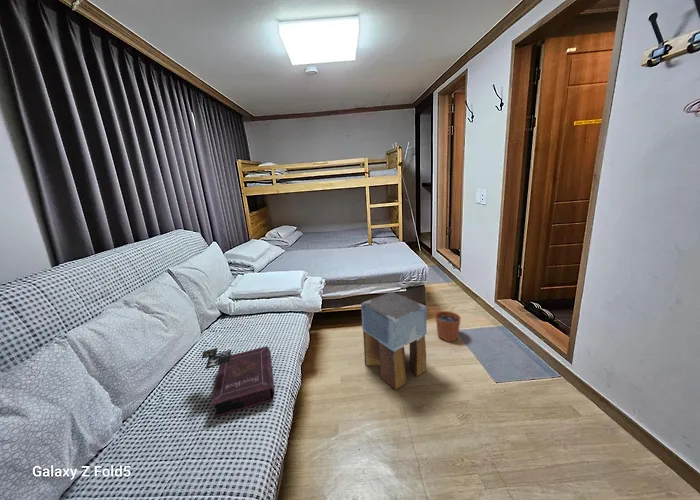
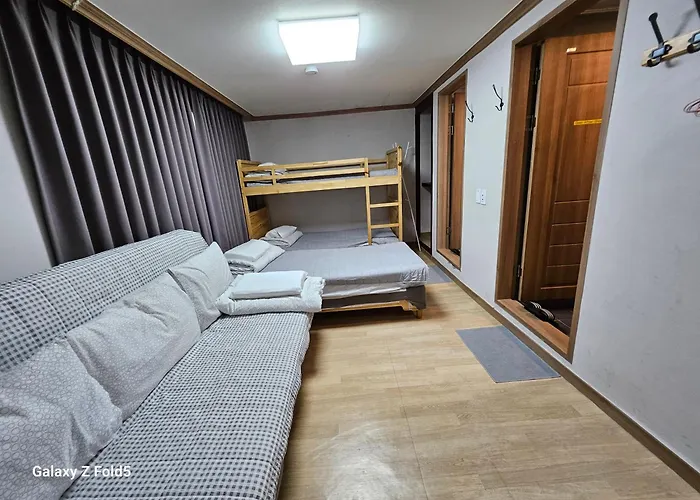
- book [200,345,276,418]
- stool [360,291,428,391]
- plant pot [435,306,462,343]
